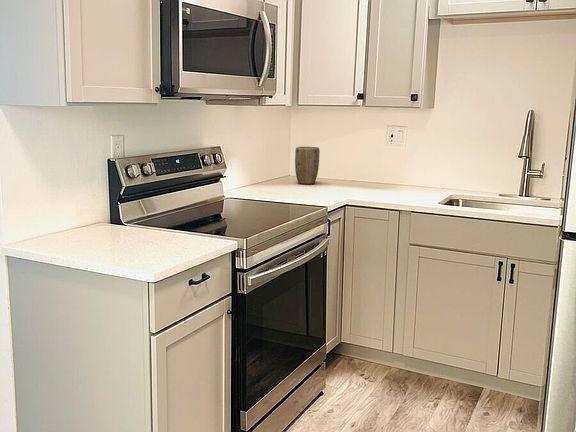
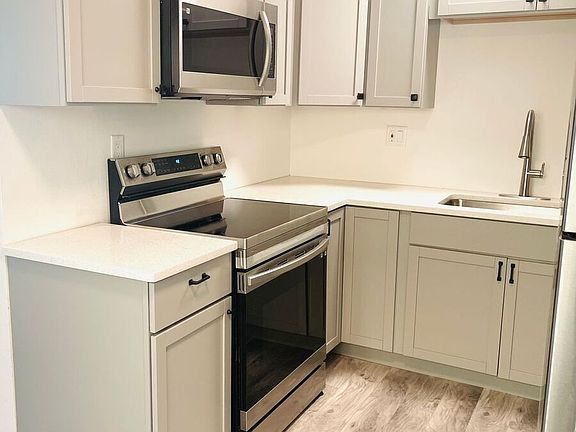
- plant pot [294,146,321,185]
